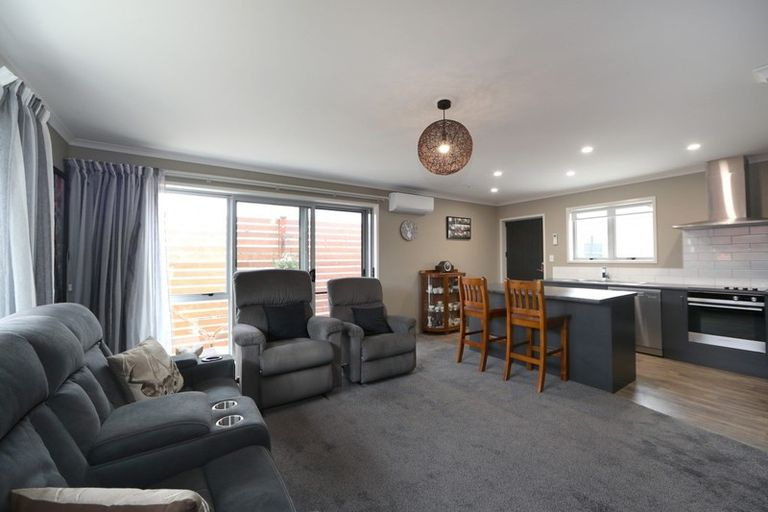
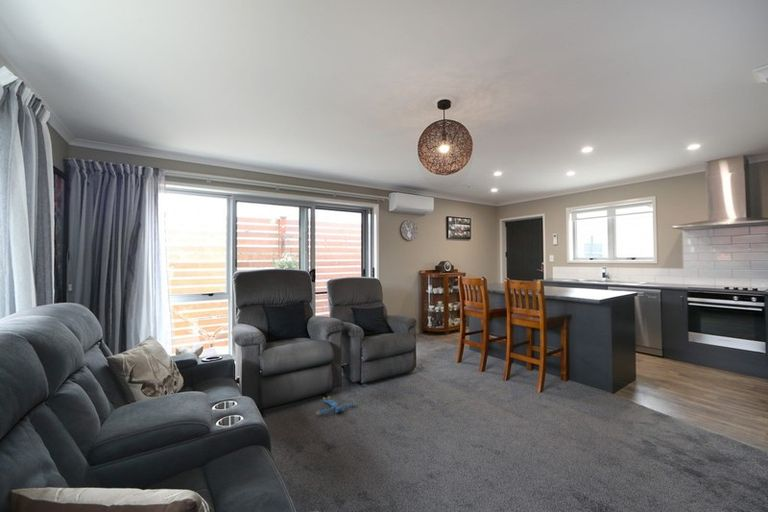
+ plush toy [315,395,357,416]
